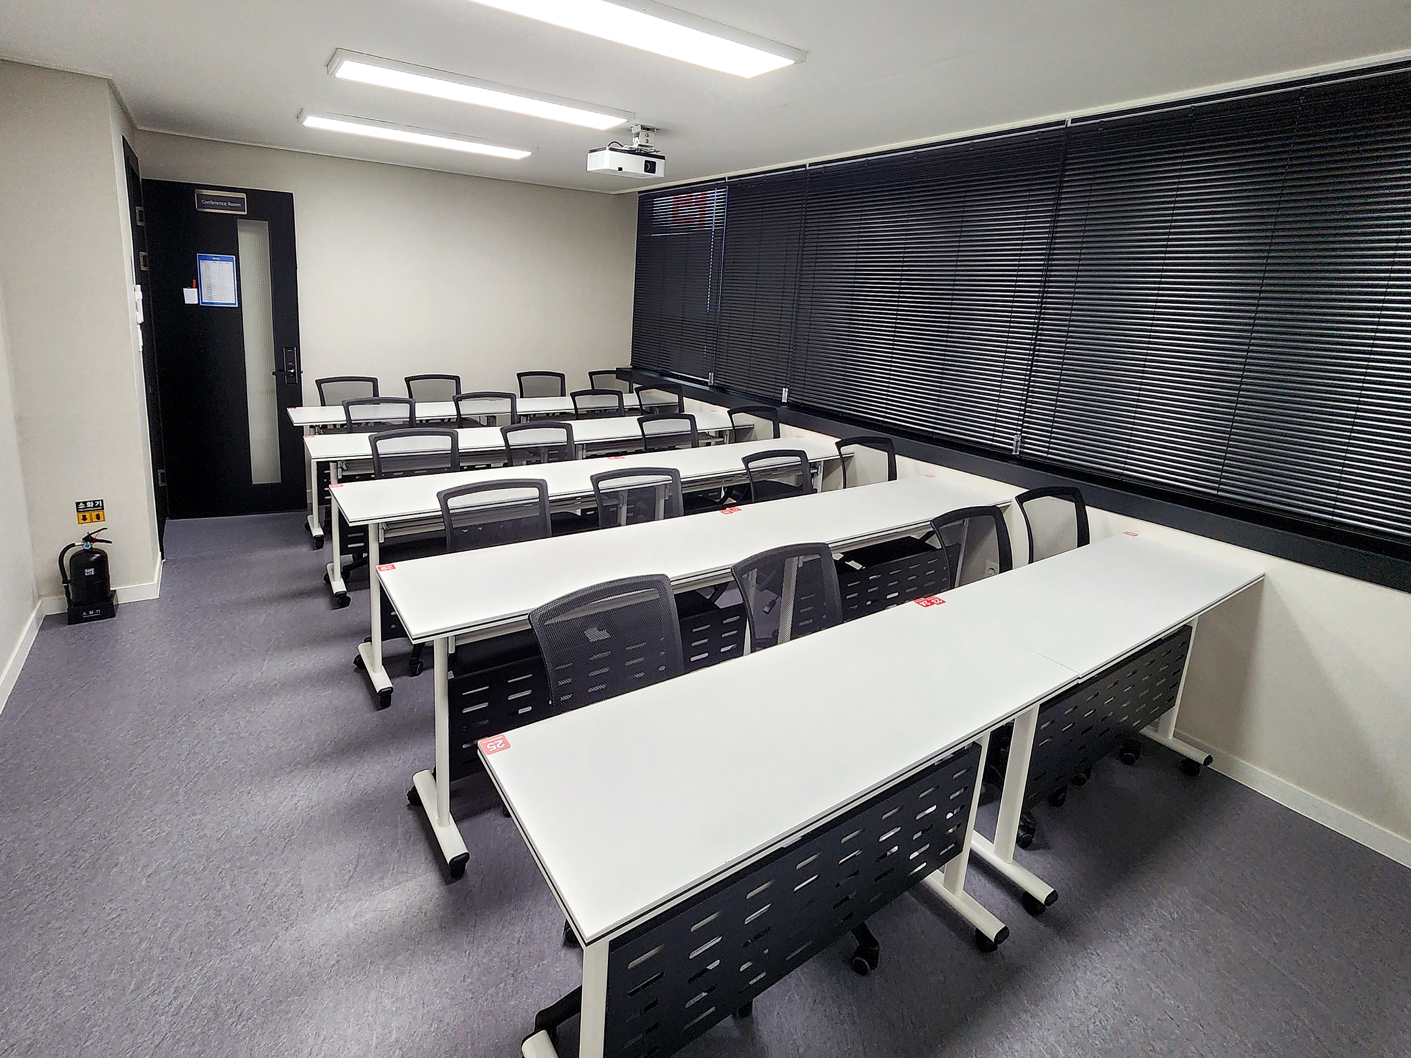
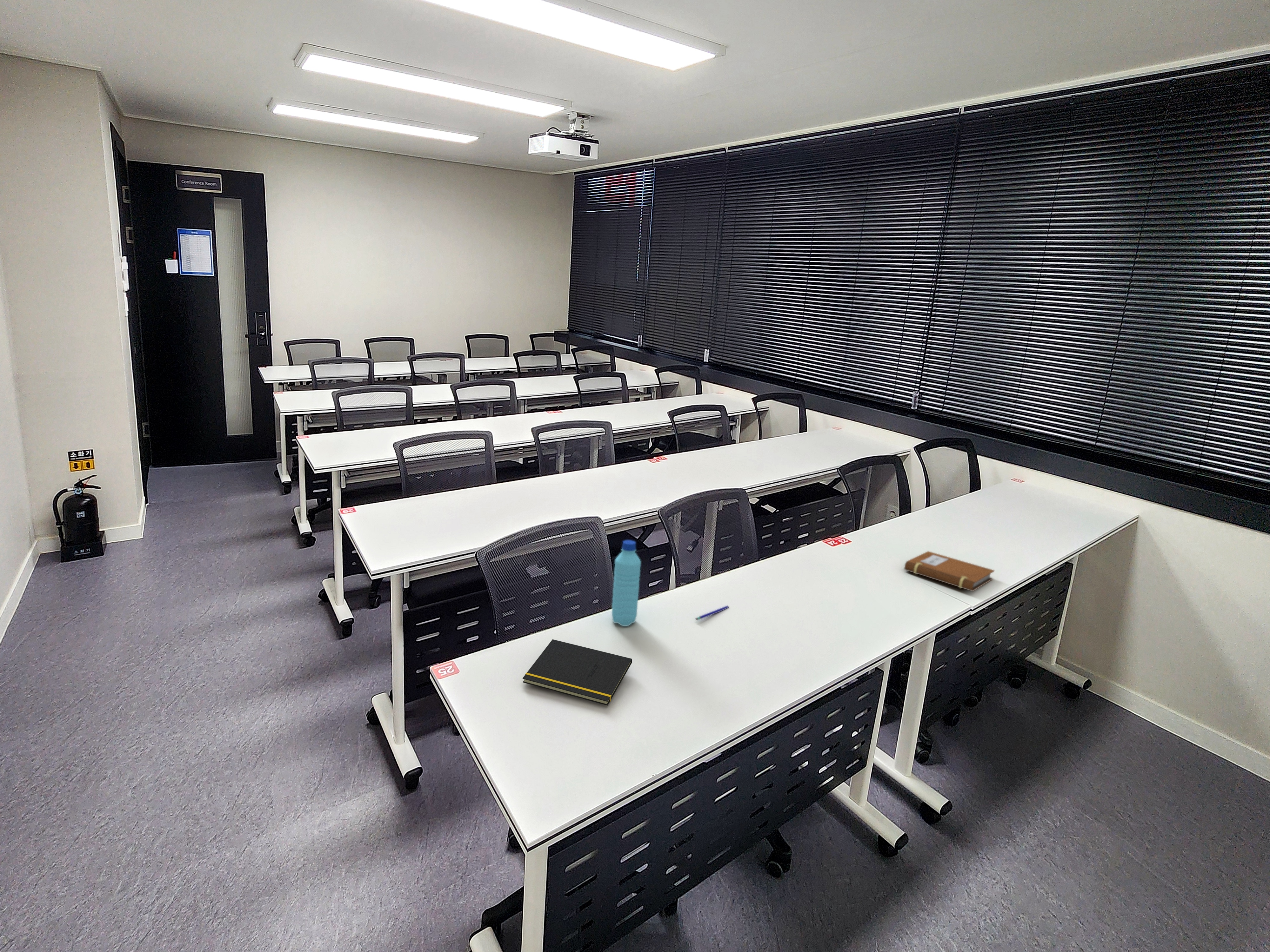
+ pen [695,605,729,621]
+ notebook [903,551,995,592]
+ water bottle [612,540,641,626]
+ notepad [522,639,632,706]
